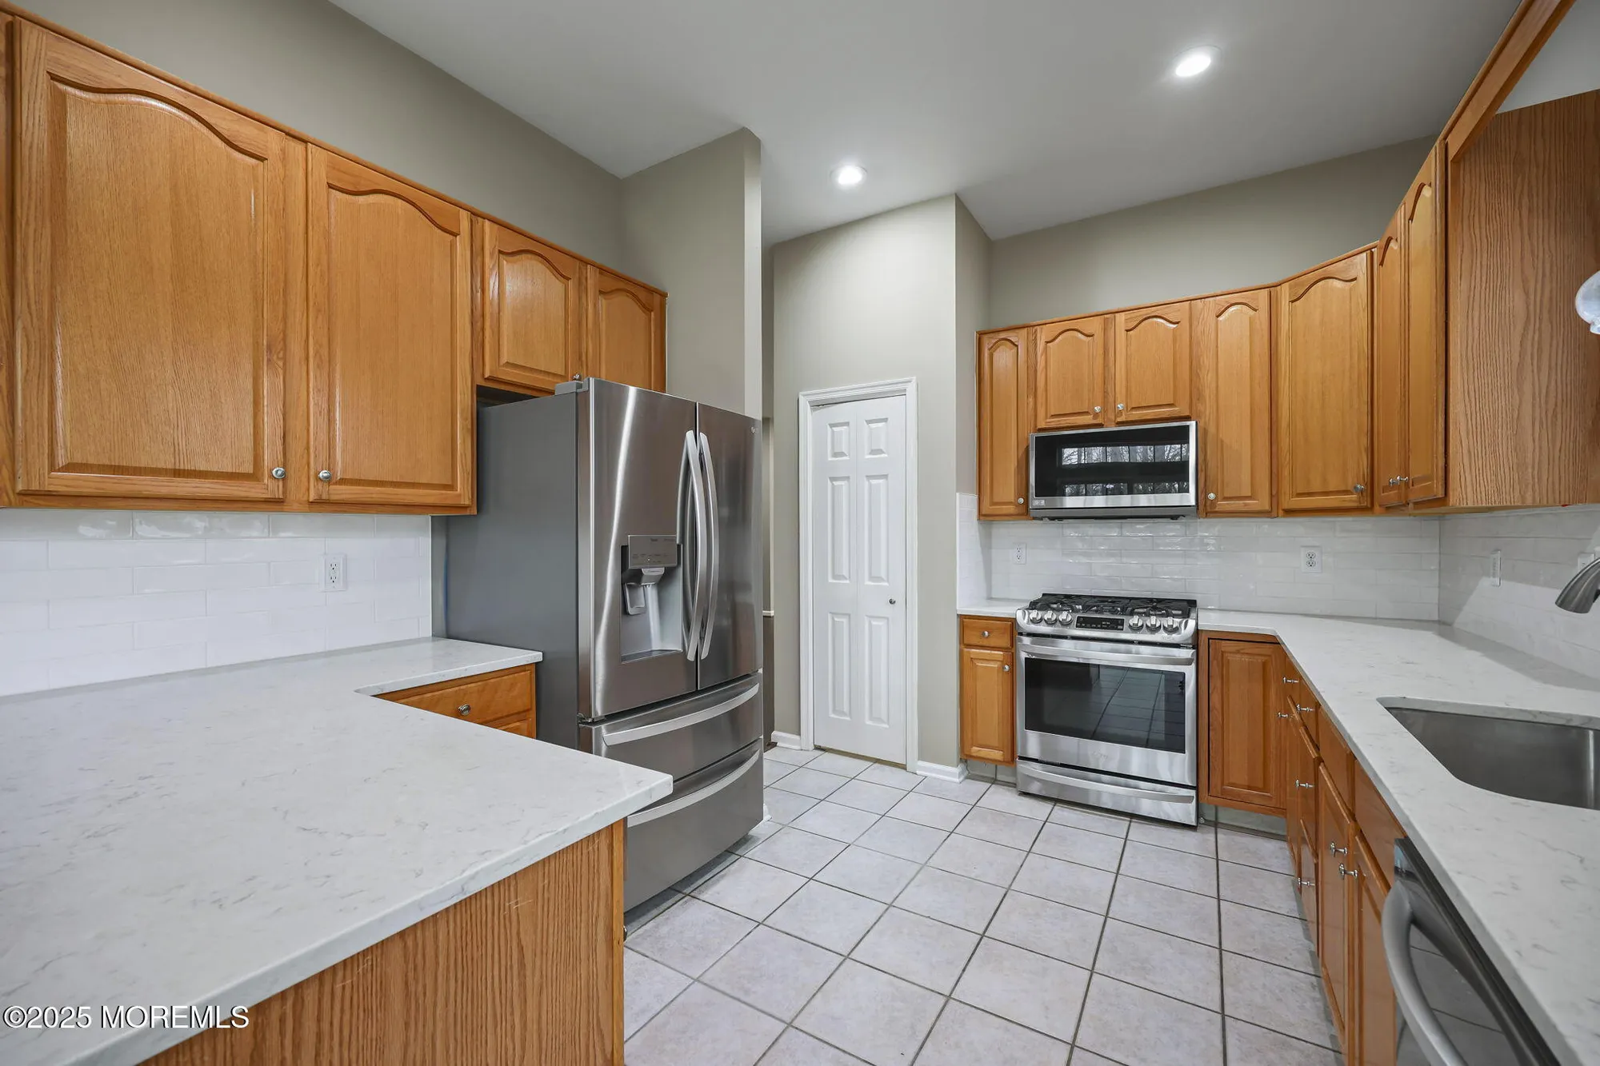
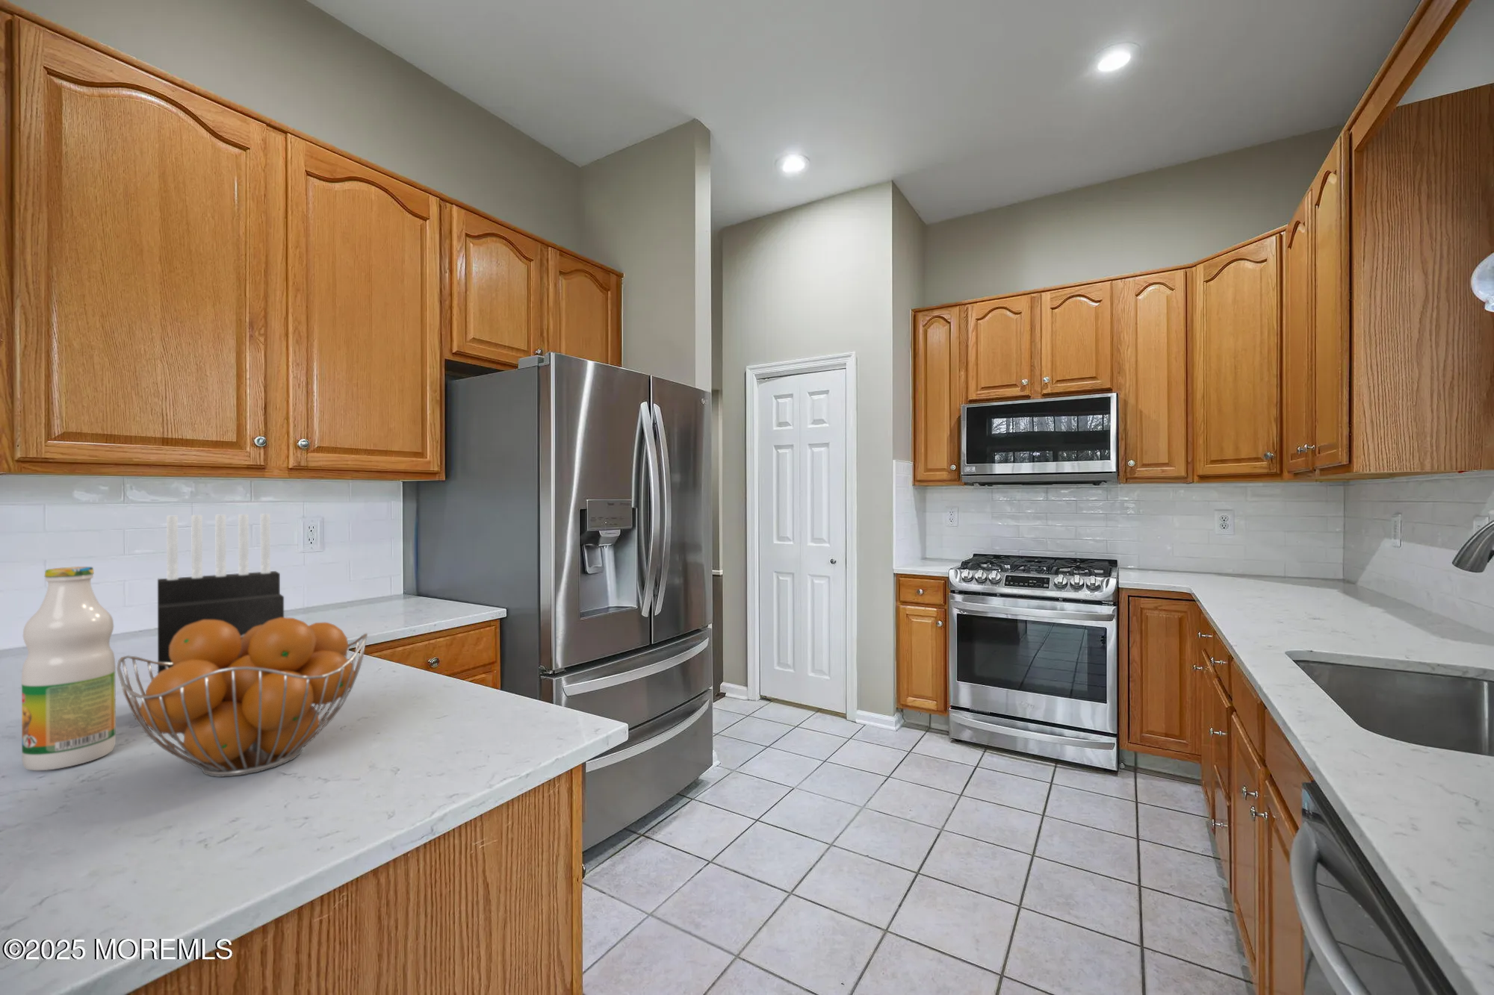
+ fruit basket [116,616,369,777]
+ knife block [157,513,284,674]
+ bottle [21,566,117,771]
